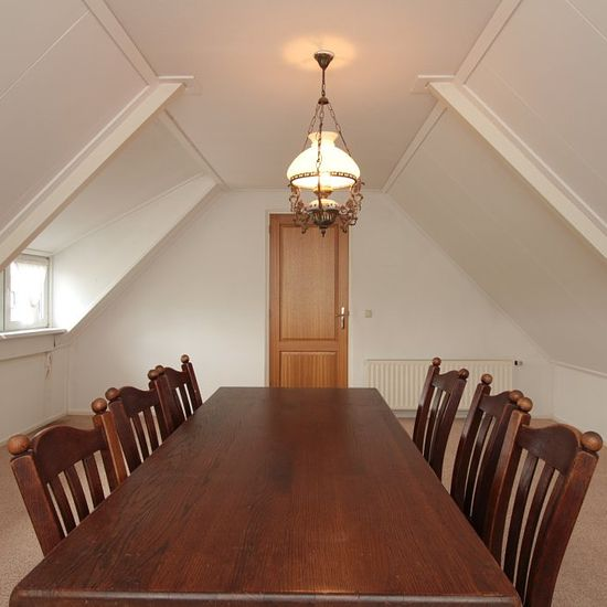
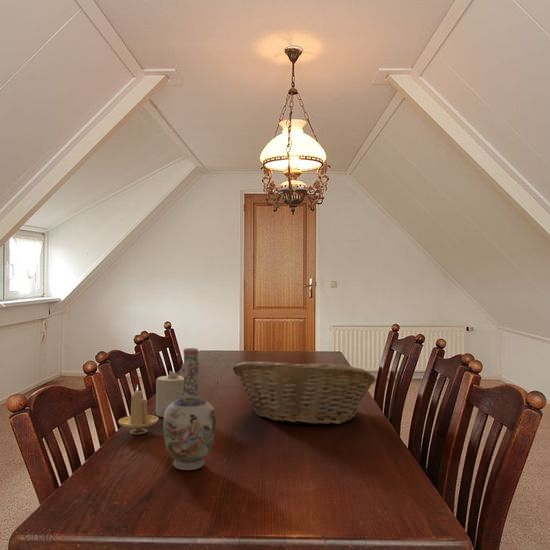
+ candle [155,370,184,418]
+ vase [163,347,217,471]
+ candle holder [117,384,159,435]
+ fruit basket [232,359,376,426]
